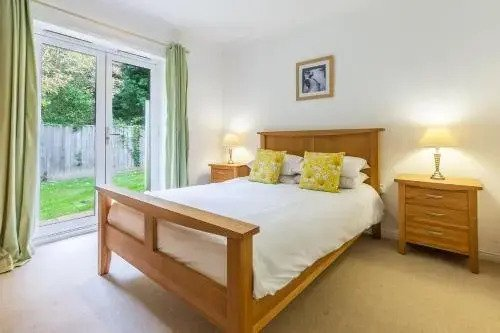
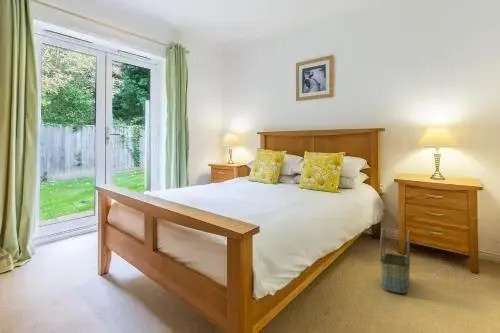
+ basket [379,227,411,294]
